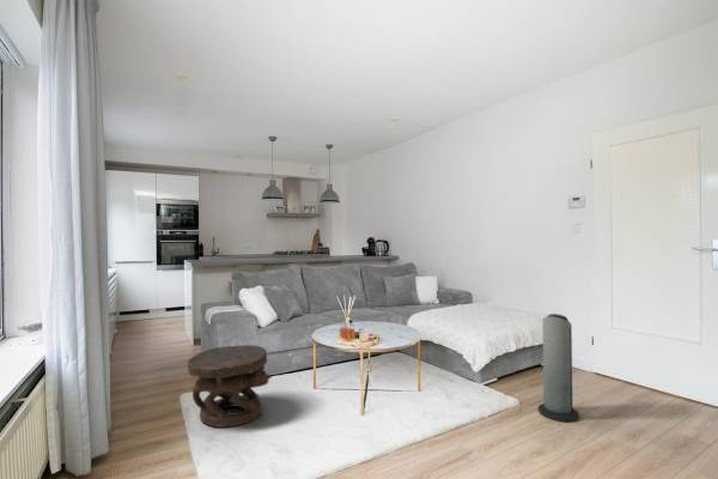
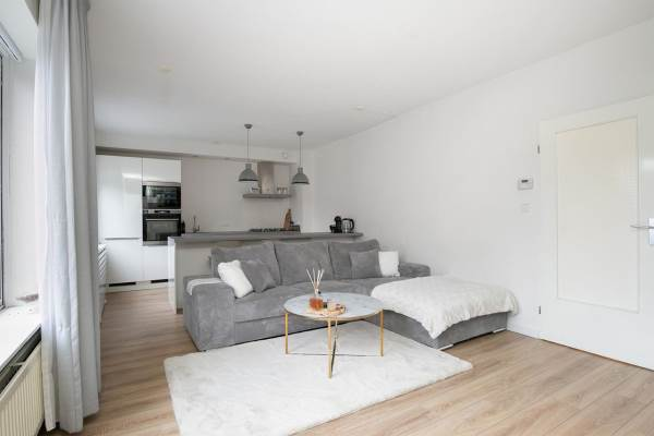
- side table [185,344,273,429]
- air purifier [537,313,580,423]
